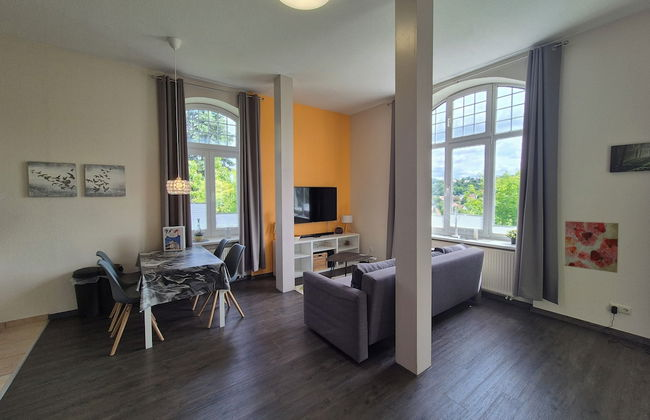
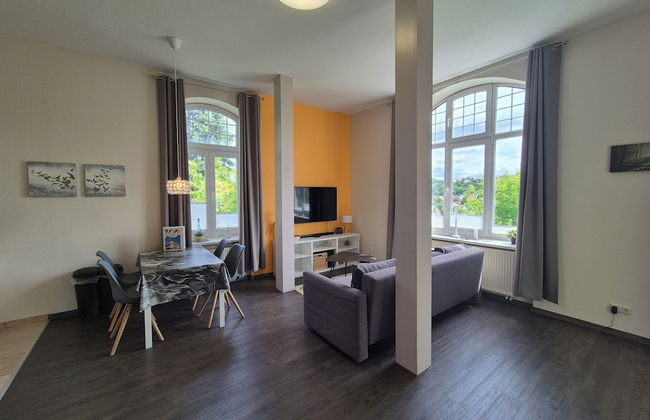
- wall art [564,220,619,274]
